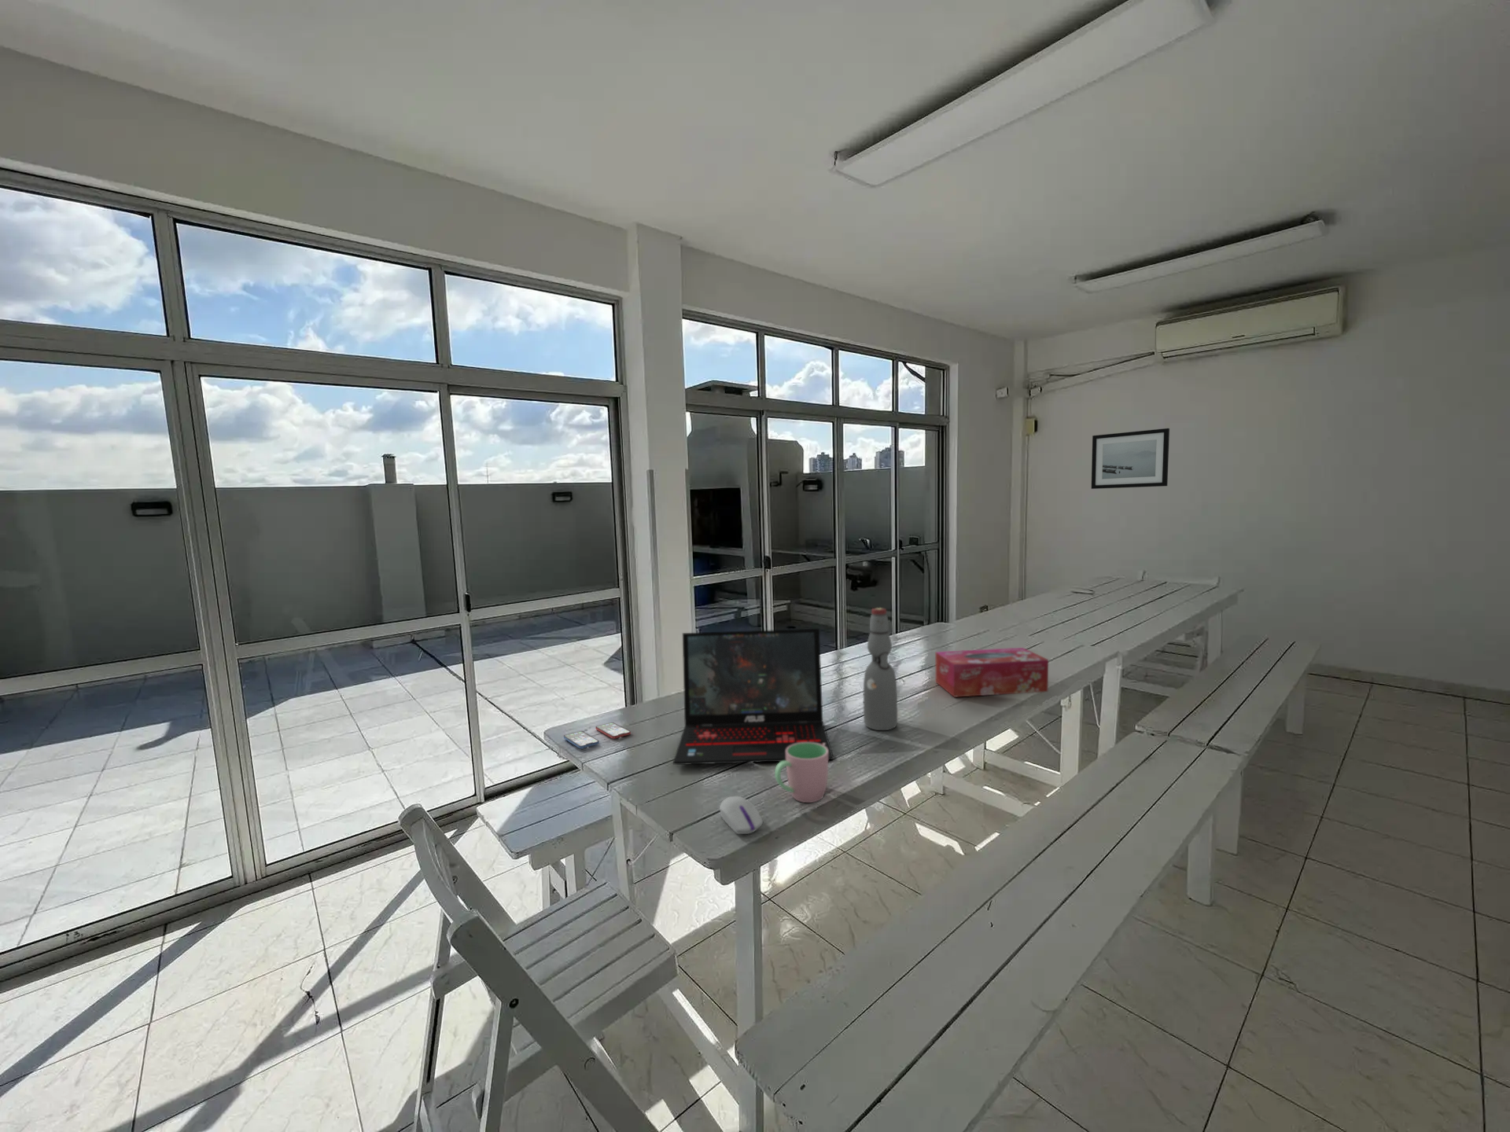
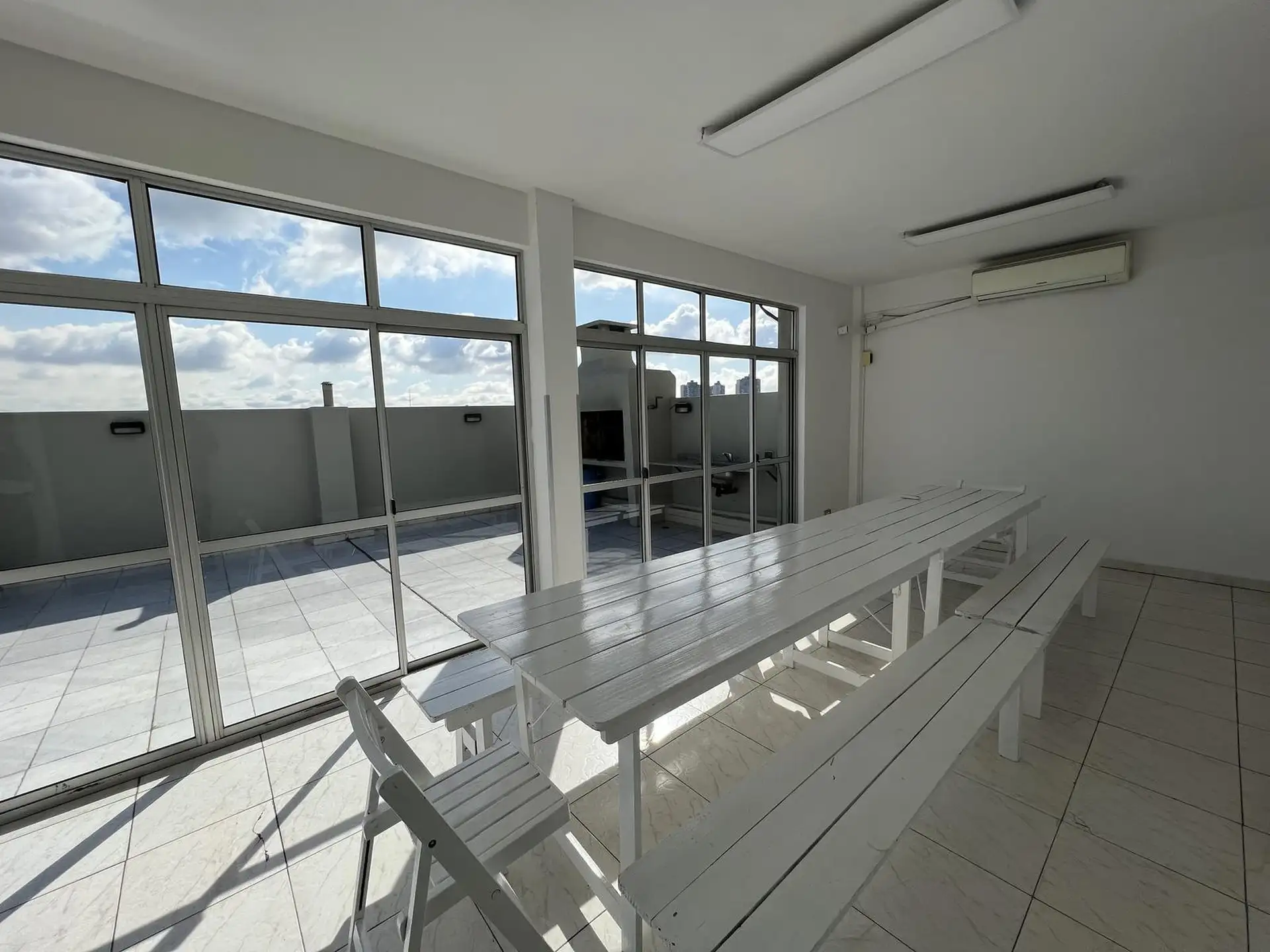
- computer mouse [719,795,763,835]
- laptop [673,628,835,766]
- smartphone [564,722,631,749]
- wall art [1090,428,1170,490]
- bottle [863,606,898,731]
- tissue box [935,647,1049,698]
- cup [774,742,829,804]
